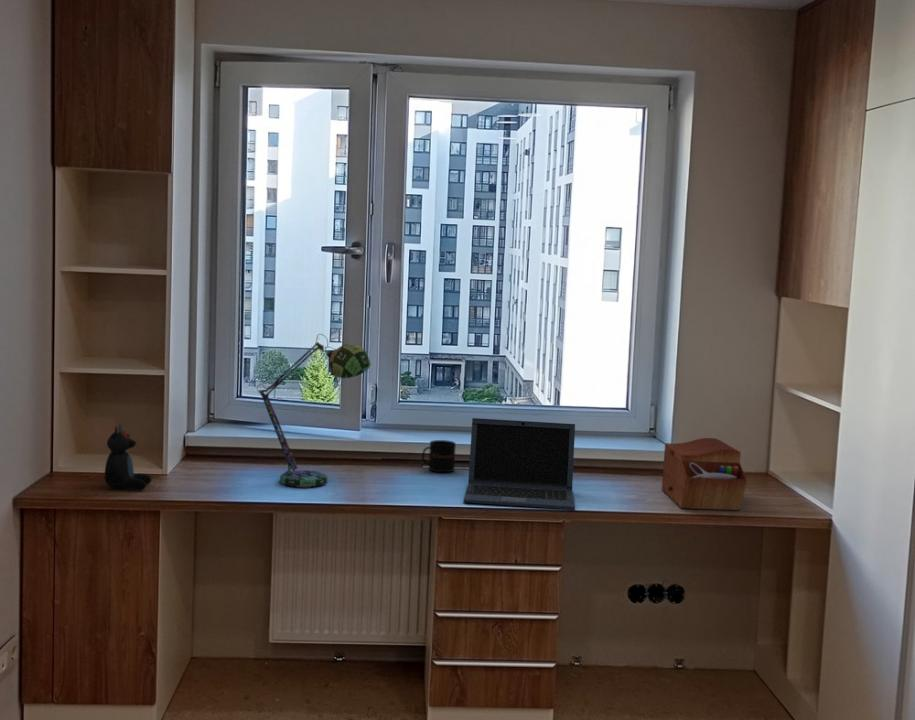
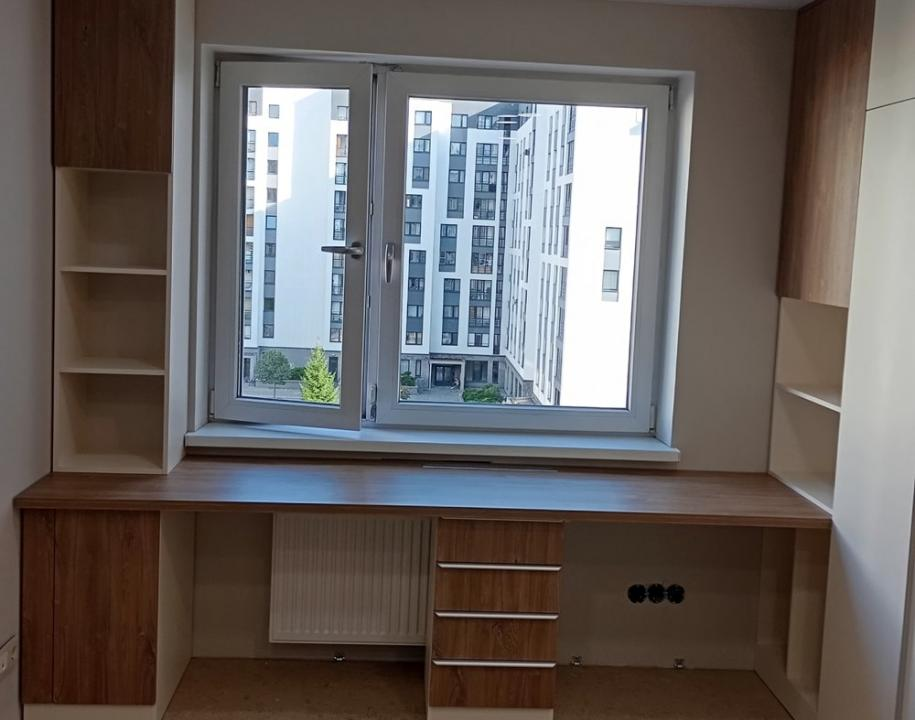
- sewing box [661,437,748,511]
- laptop [463,417,576,510]
- desk lamp [256,333,372,488]
- teddy bear [104,422,152,491]
- mug [421,439,457,473]
